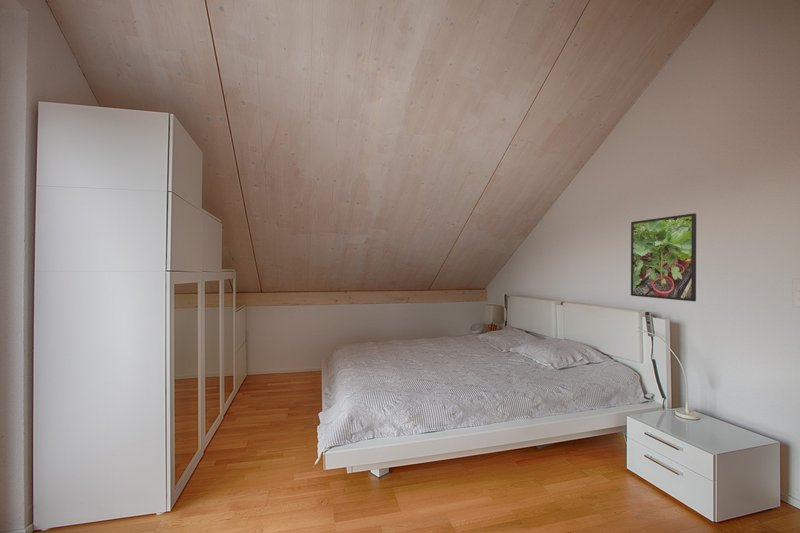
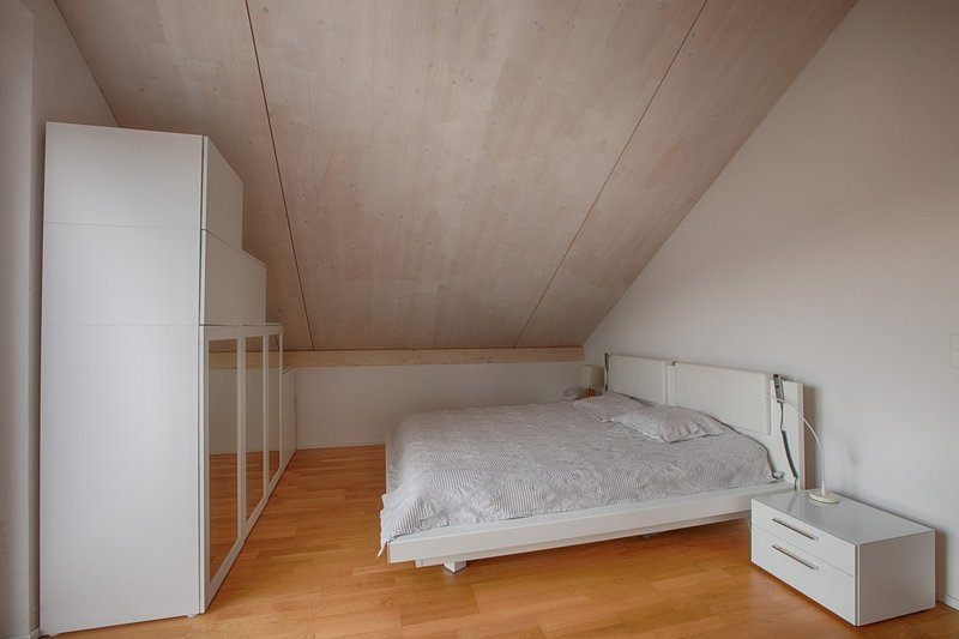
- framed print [630,212,697,302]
